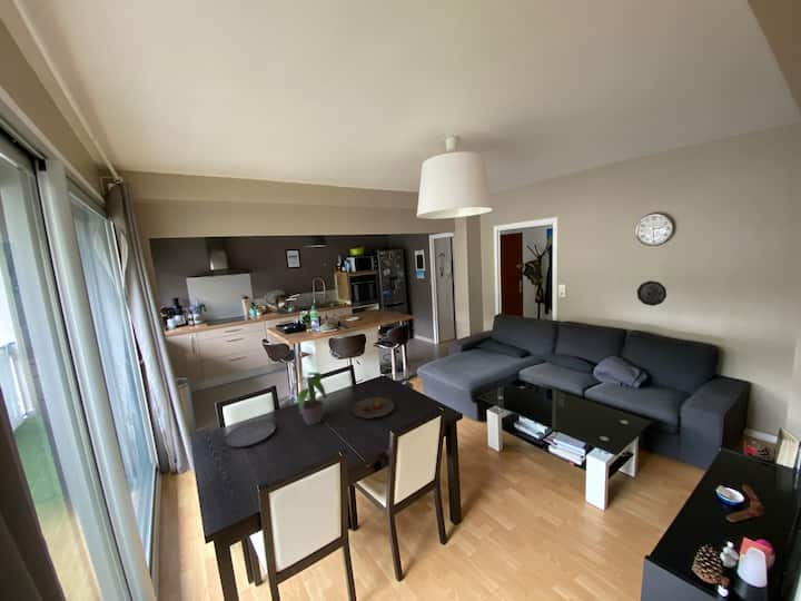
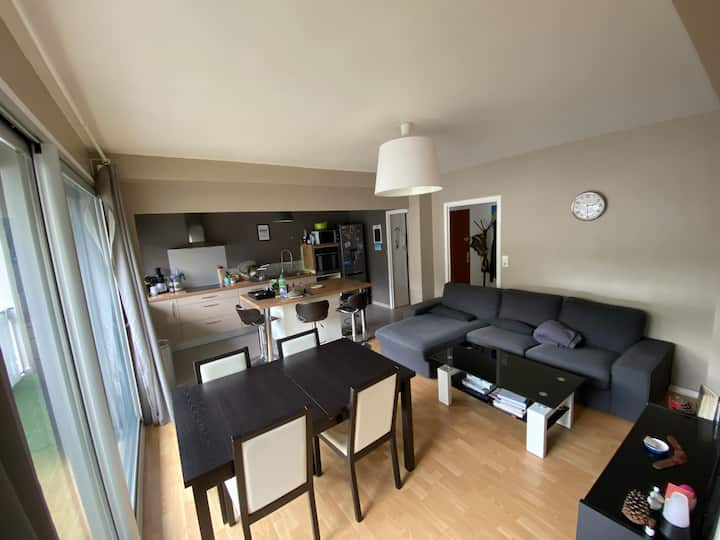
- potted plant [290,372,327,426]
- decorative plate [636,279,668,307]
- plate [224,420,276,449]
- plate [350,396,395,418]
